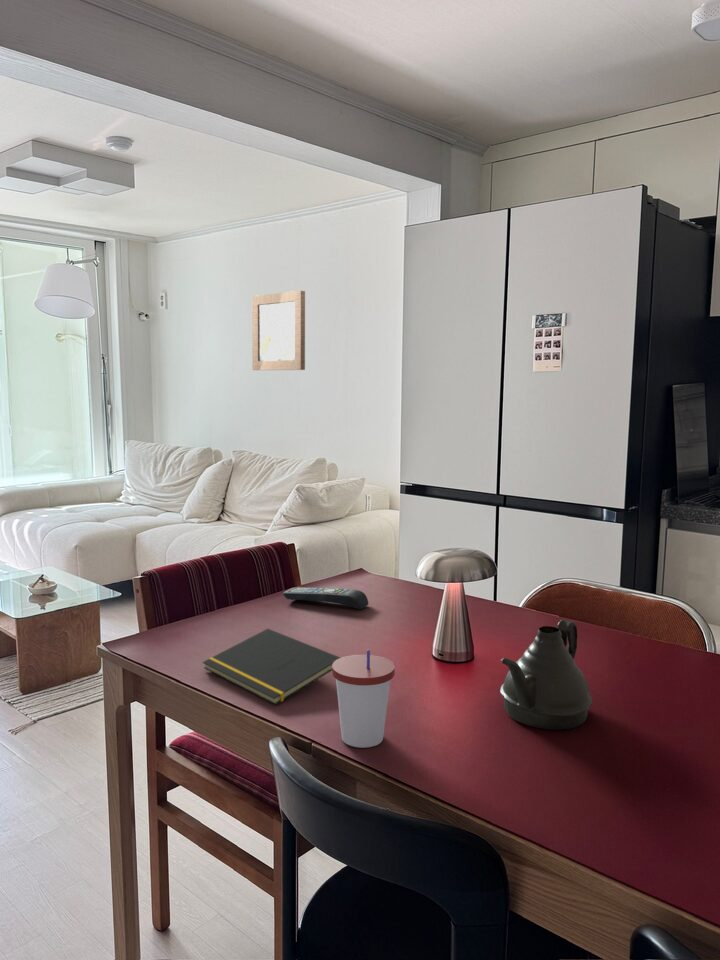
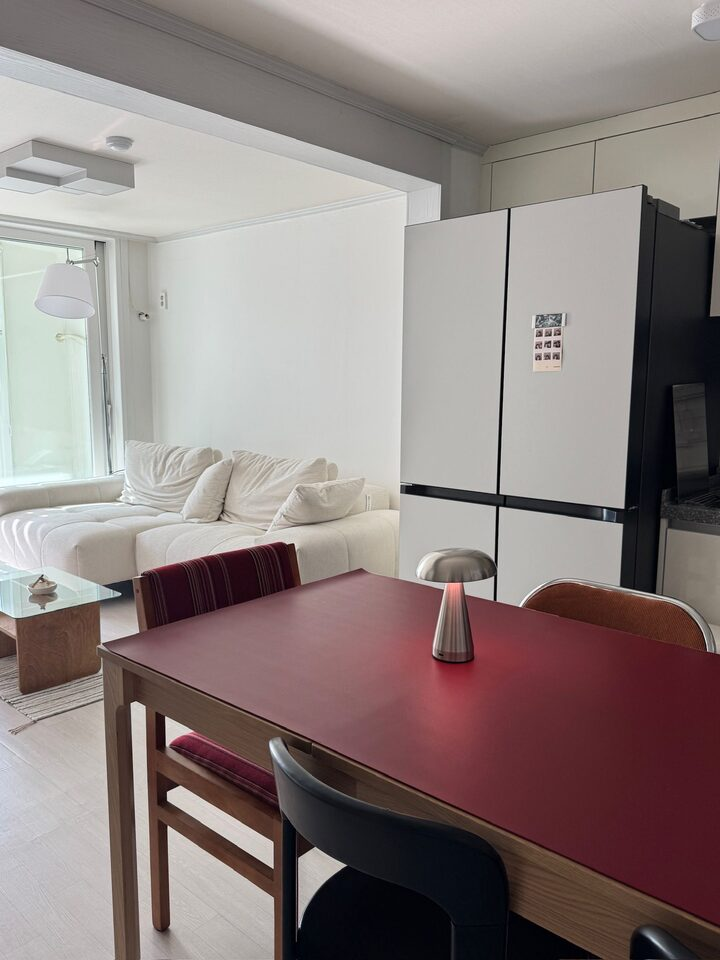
- wall art [251,290,306,371]
- teapot [499,619,594,731]
- remote control [282,587,369,610]
- notepad [202,628,342,706]
- cup [331,649,396,749]
